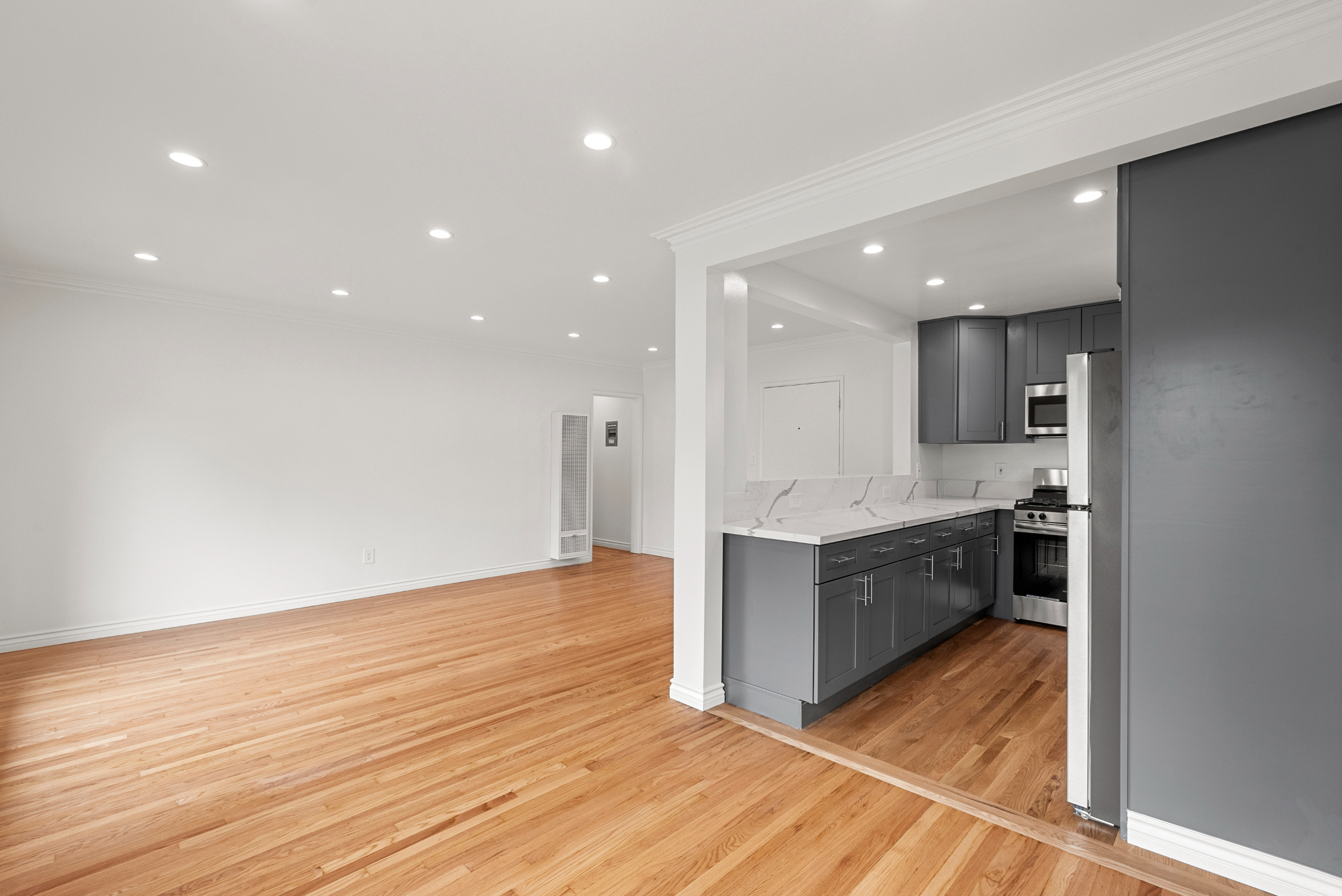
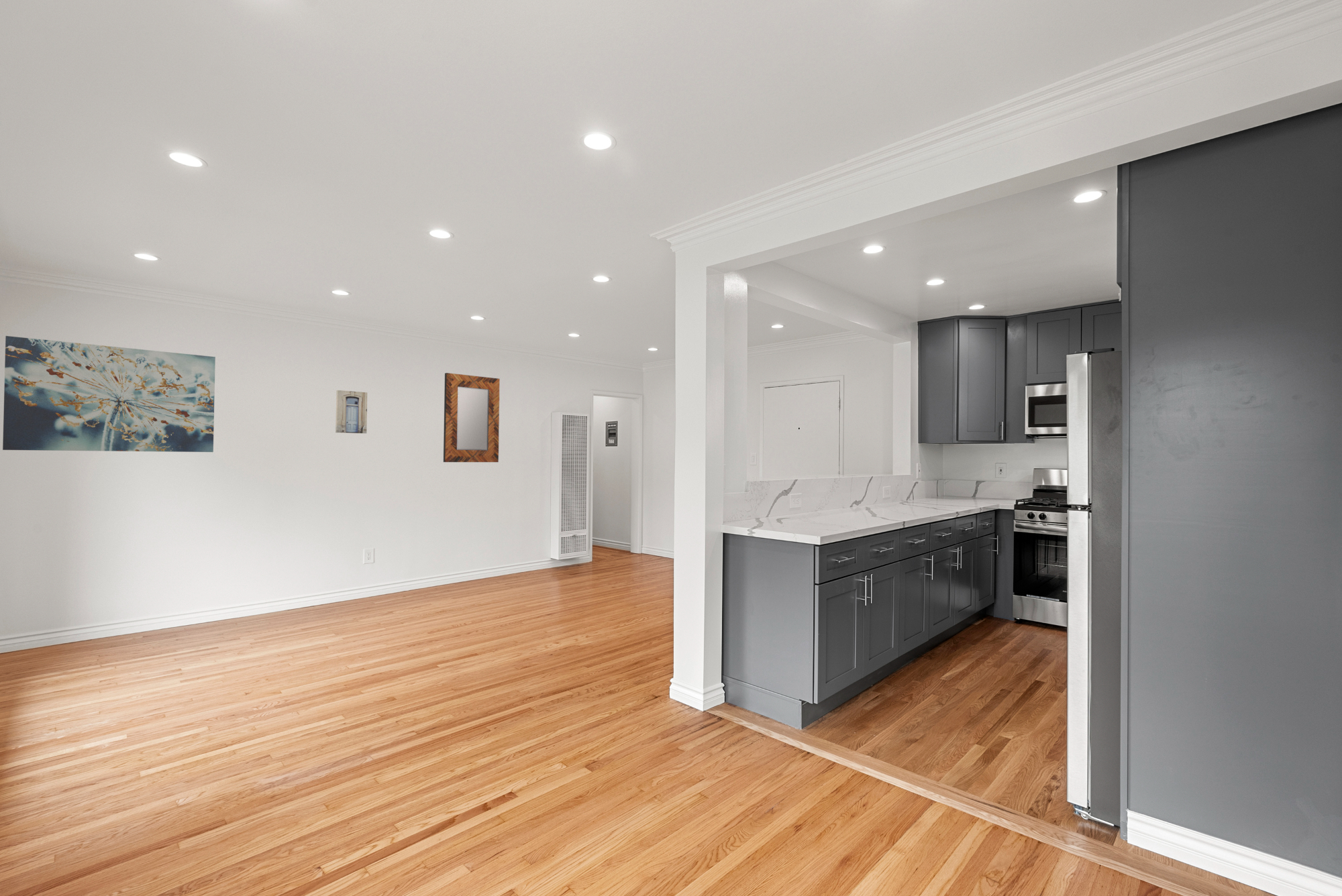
+ home mirror [443,372,501,463]
+ wall art [2,335,216,453]
+ wall art [335,390,368,434]
